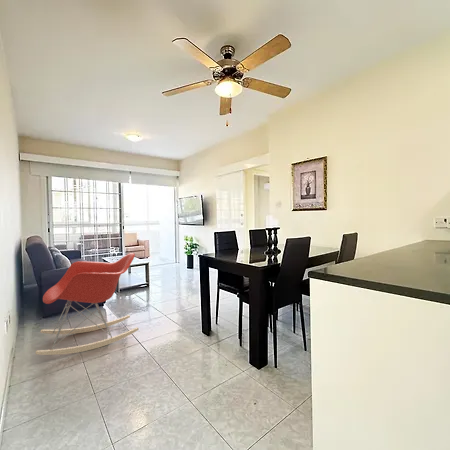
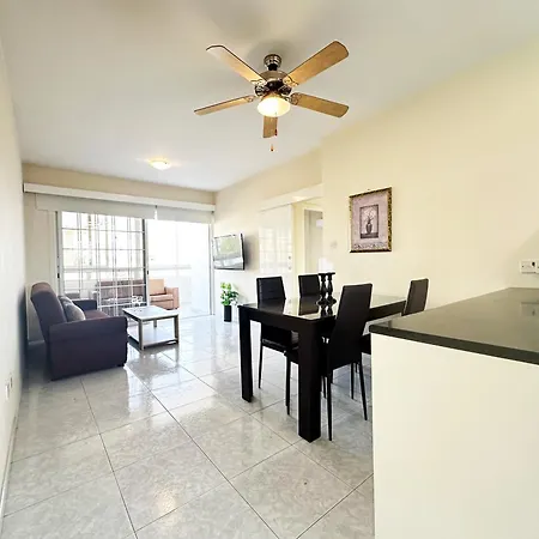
- armchair [35,252,140,356]
